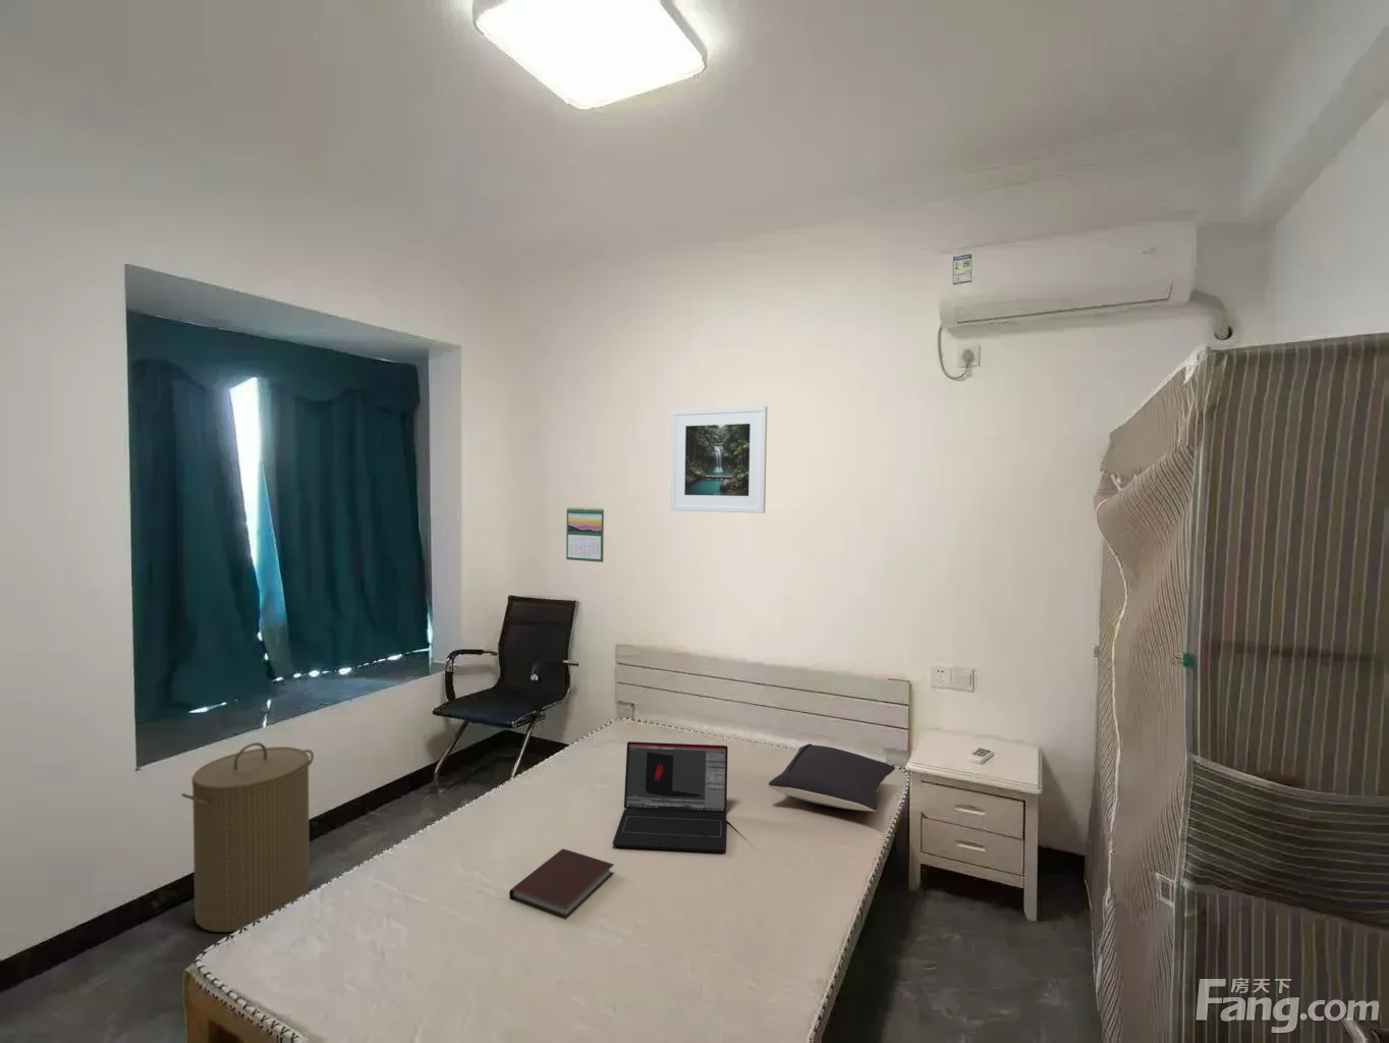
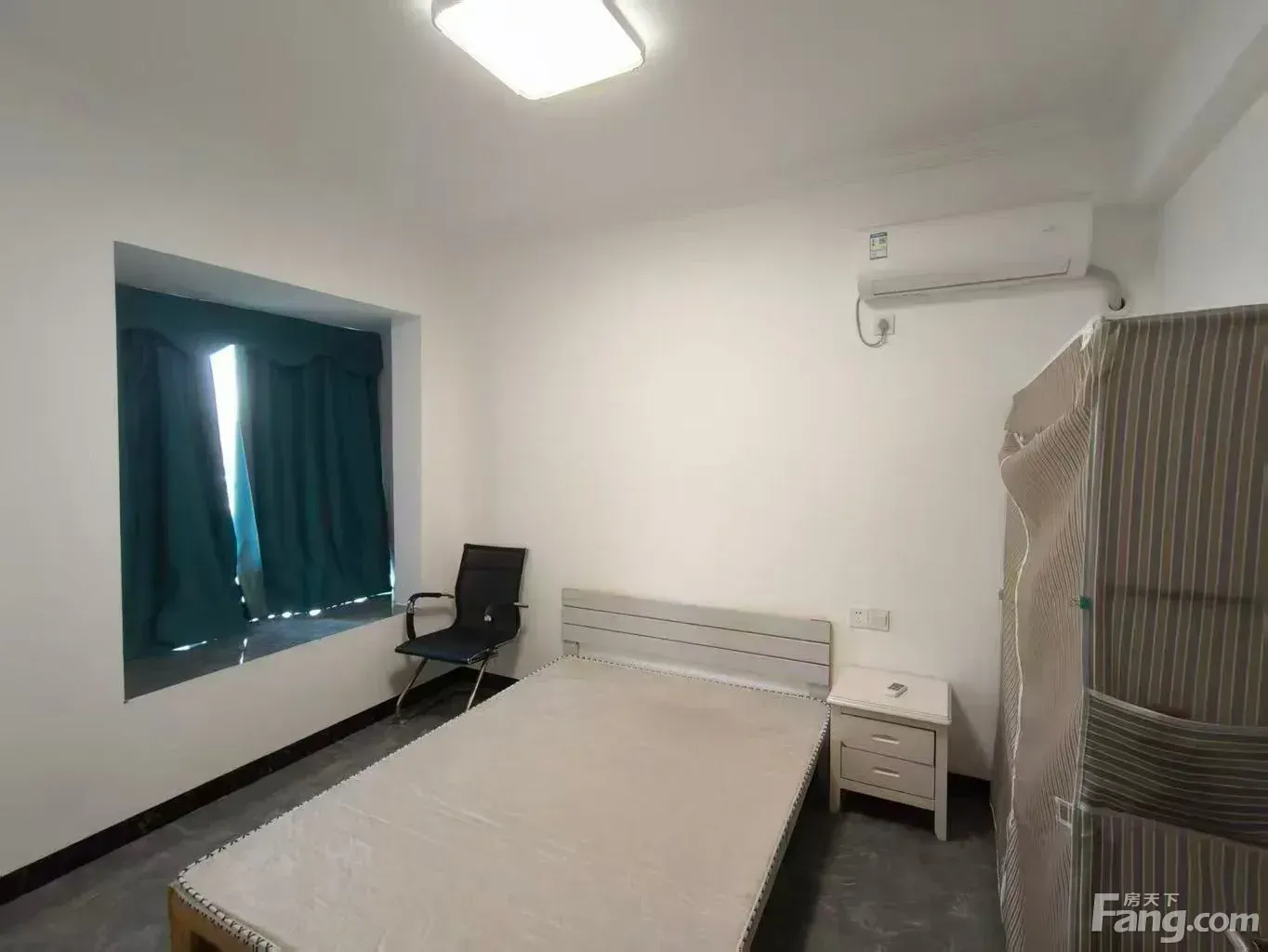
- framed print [669,405,768,514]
- calendar [565,506,605,563]
- notebook [508,848,615,918]
- laundry hamper [181,742,314,933]
- laptop [612,741,730,853]
- pillow [768,743,896,813]
